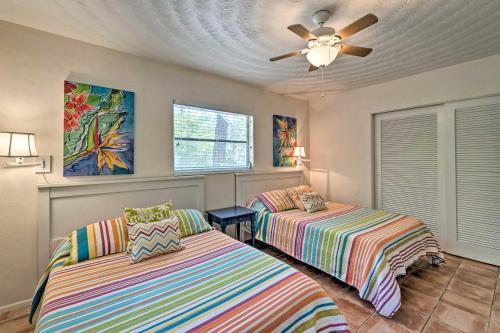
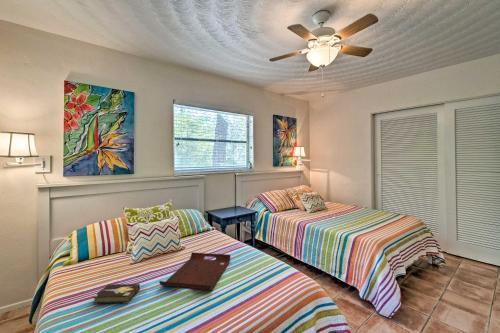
+ hardback book [92,283,141,305]
+ serving tray [158,251,231,291]
